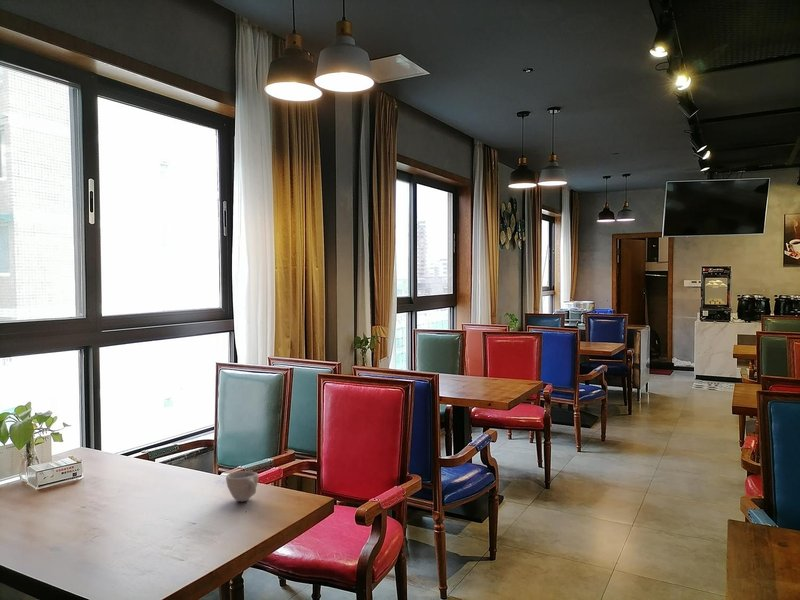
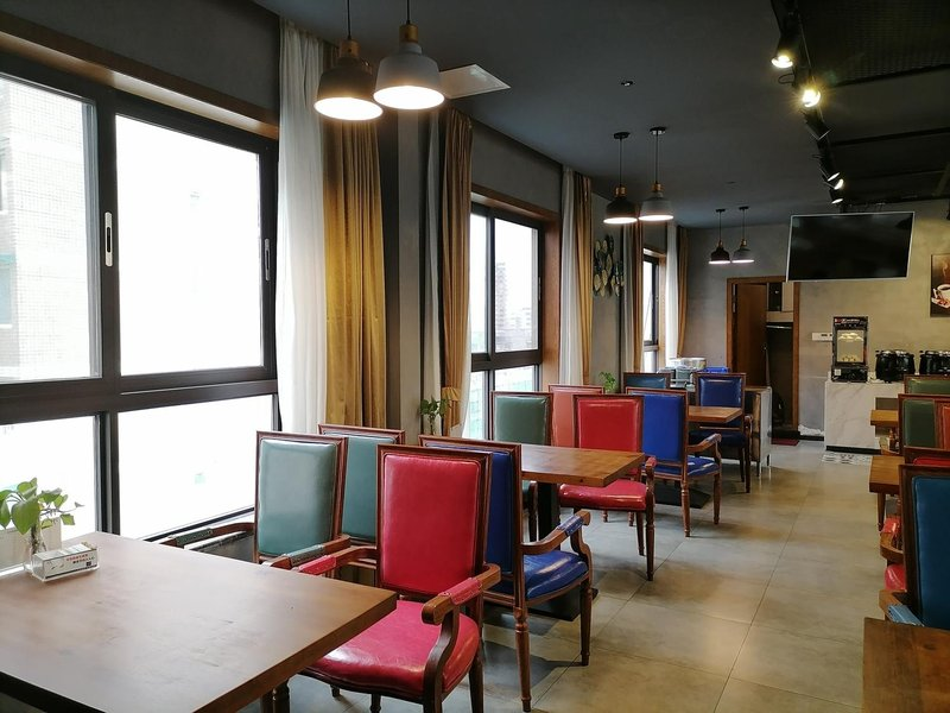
- cup [225,470,259,502]
